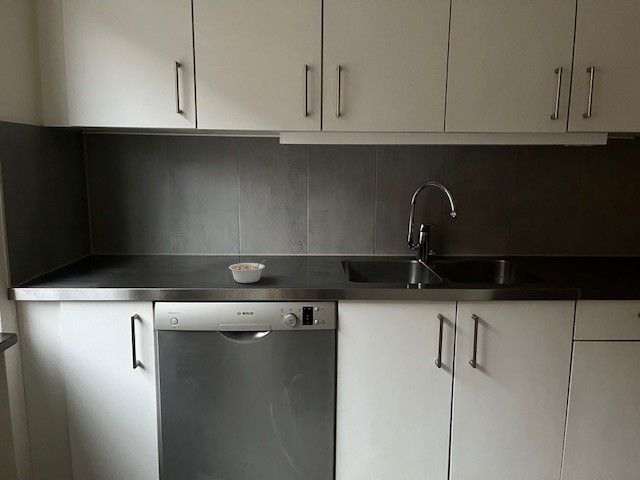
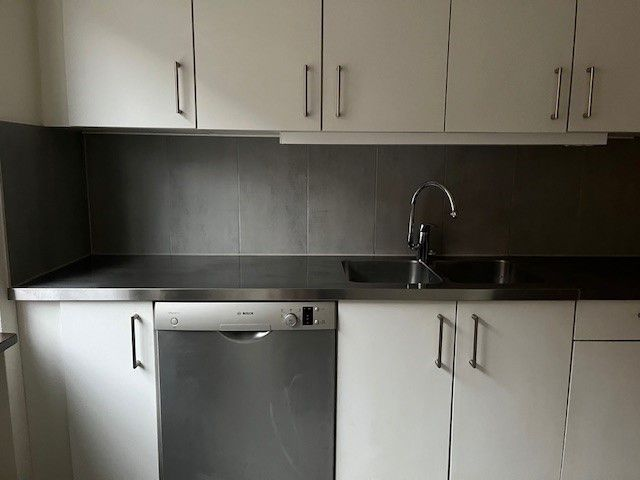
- legume [228,259,267,284]
